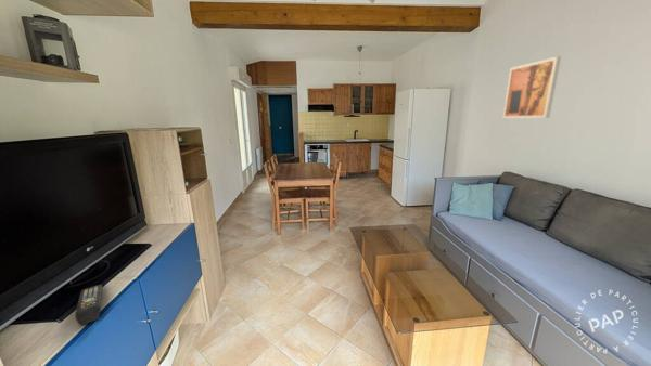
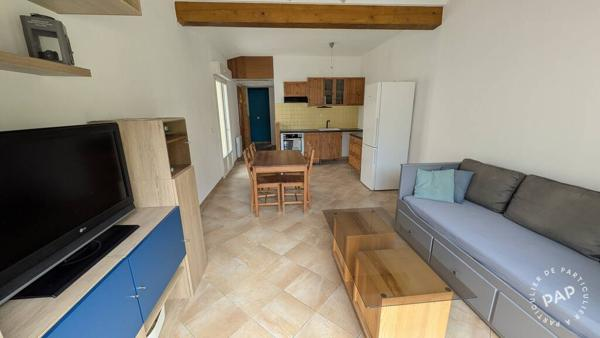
- remote control [74,284,103,327]
- wall art [502,55,562,119]
